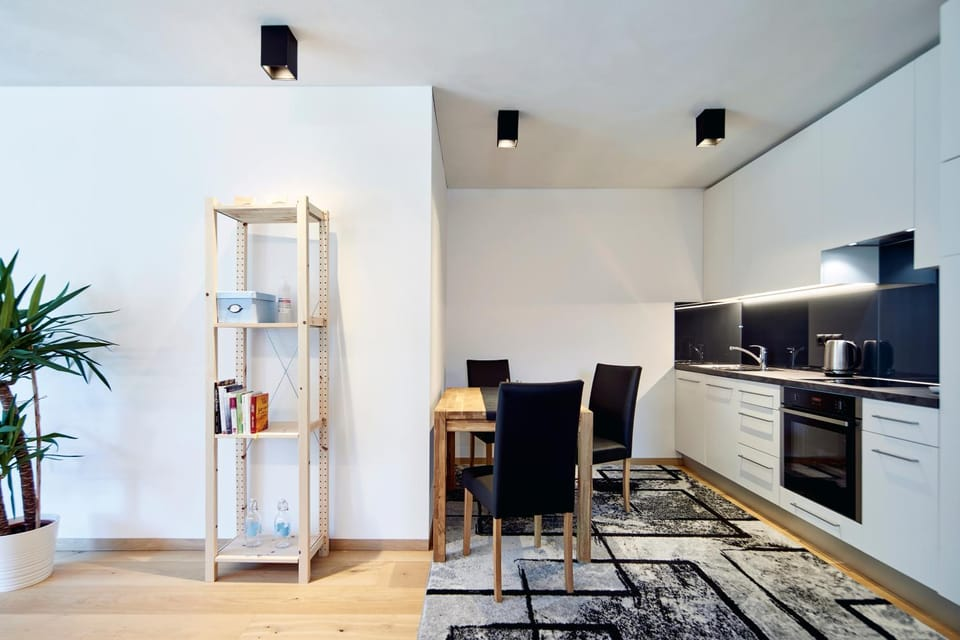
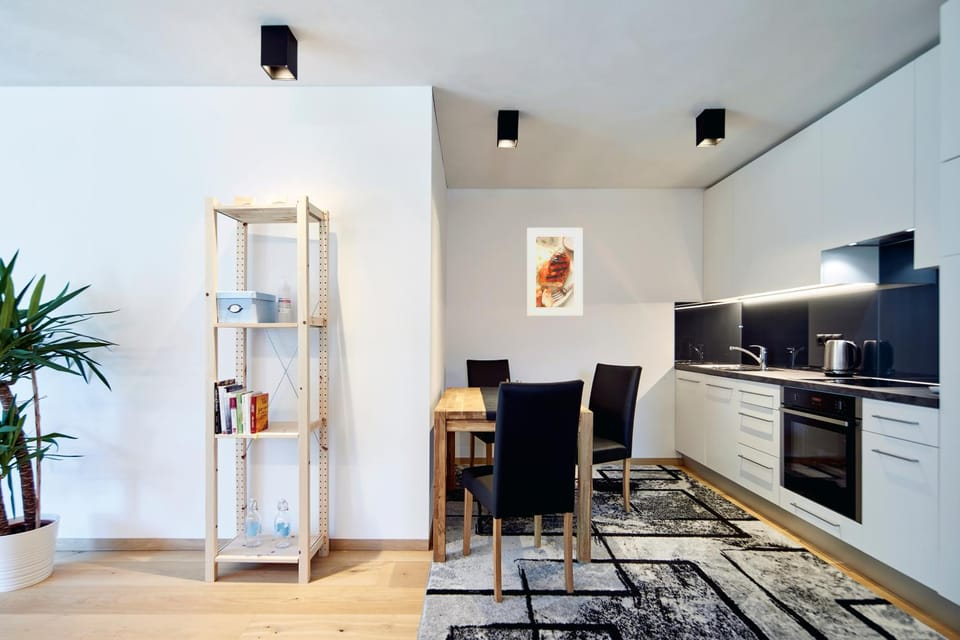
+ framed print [526,227,584,317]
